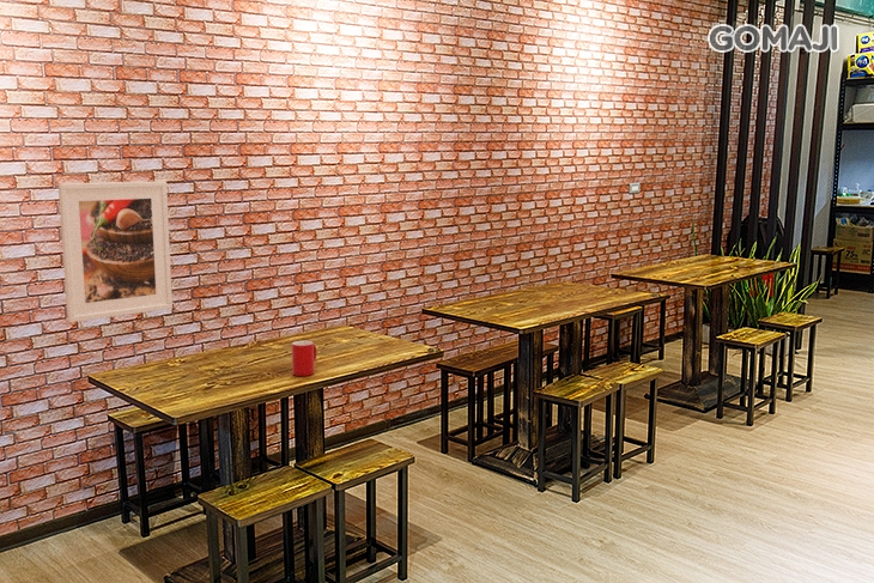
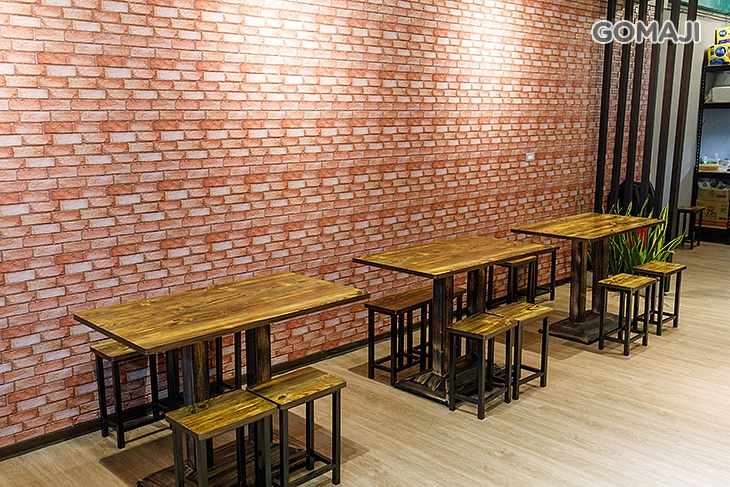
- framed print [57,180,174,323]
- cup [291,340,317,377]
